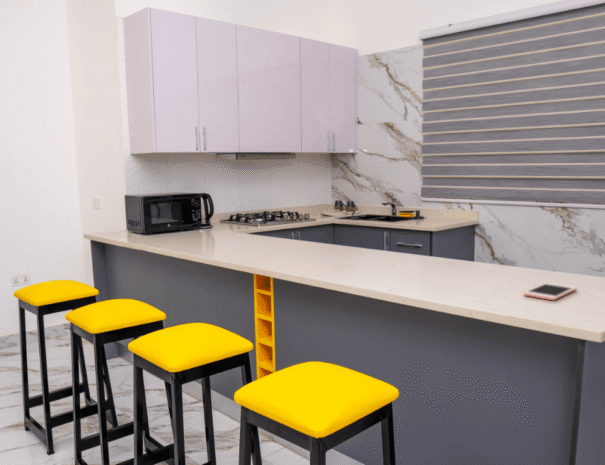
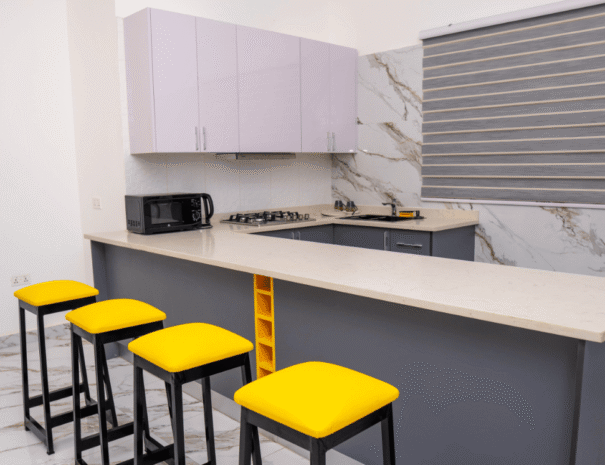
- cell phone [523,282,578,301]
